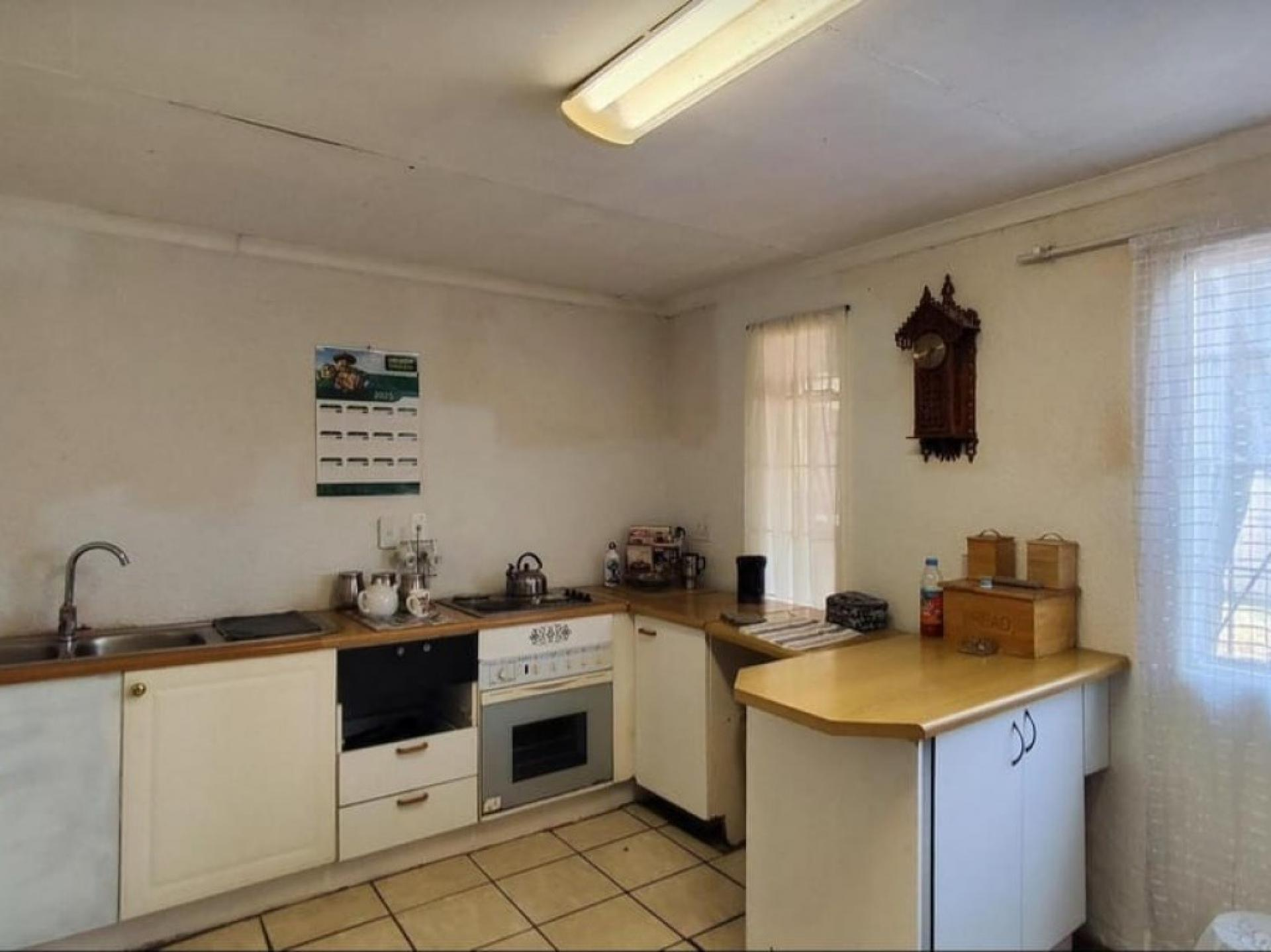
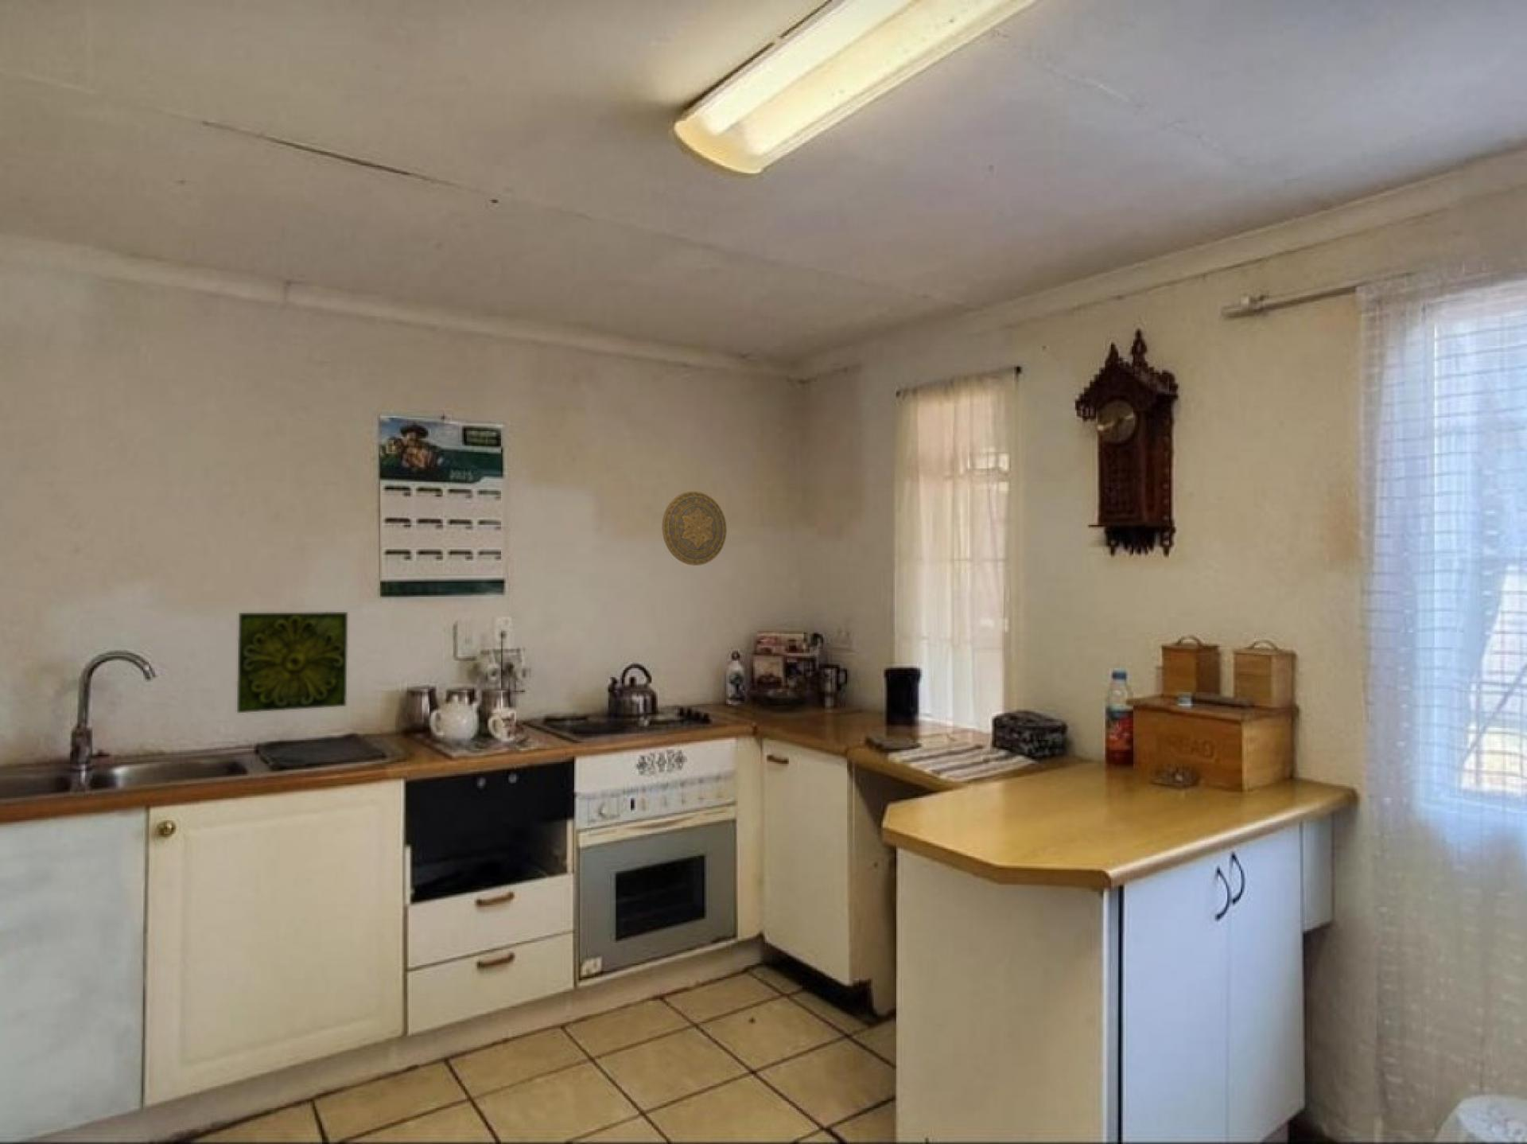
+ decorative tile [237,610,348,714]
+ decorative plate [662,490,728,566]
